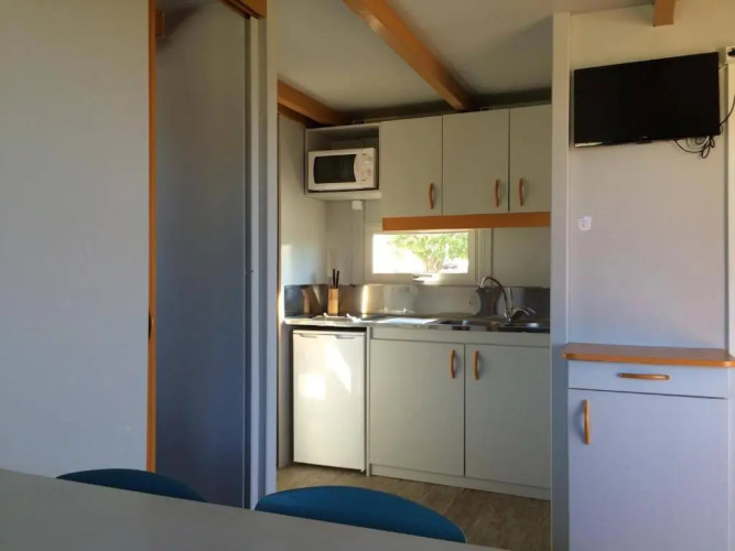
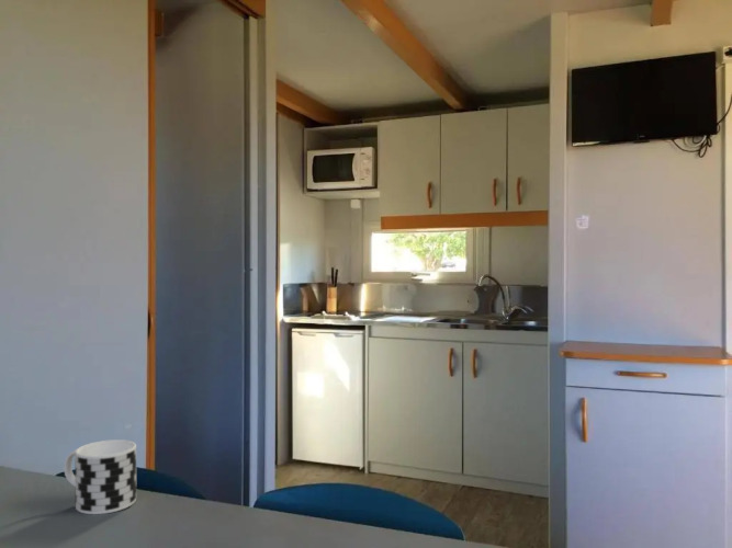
+ cup [63,438,137,515]
